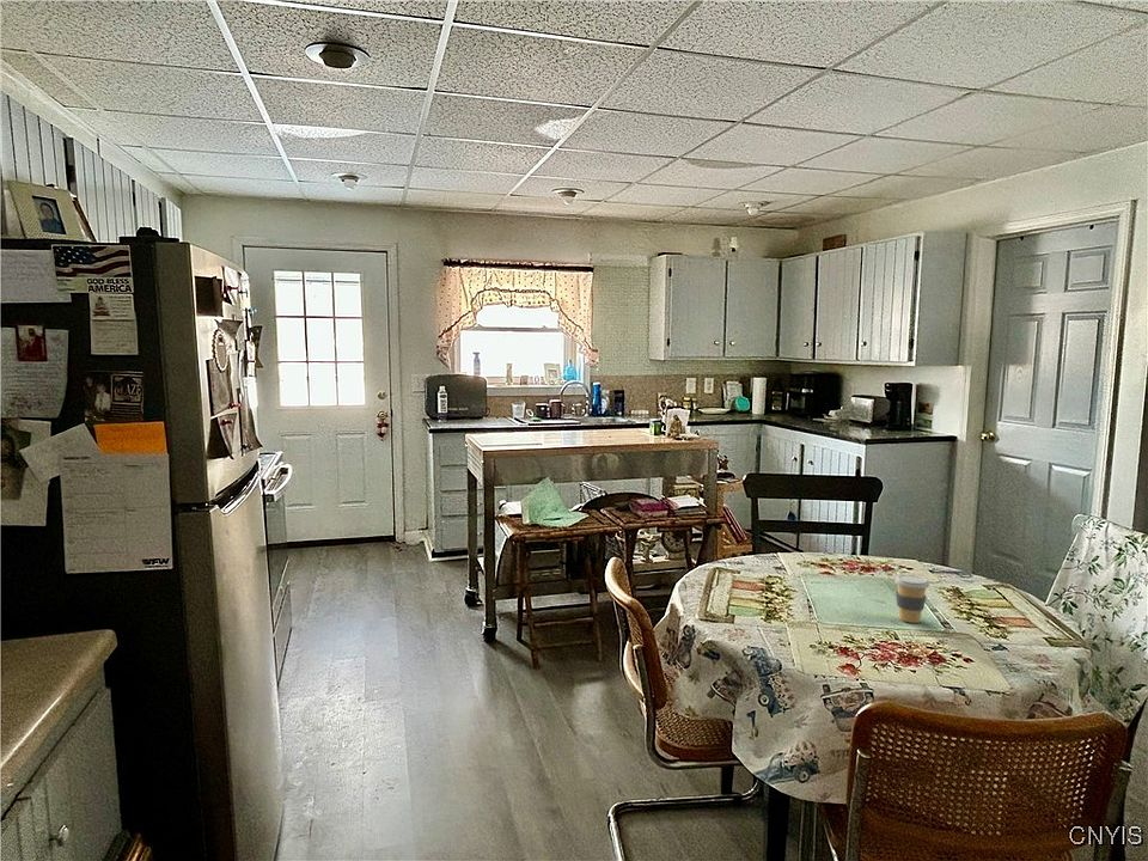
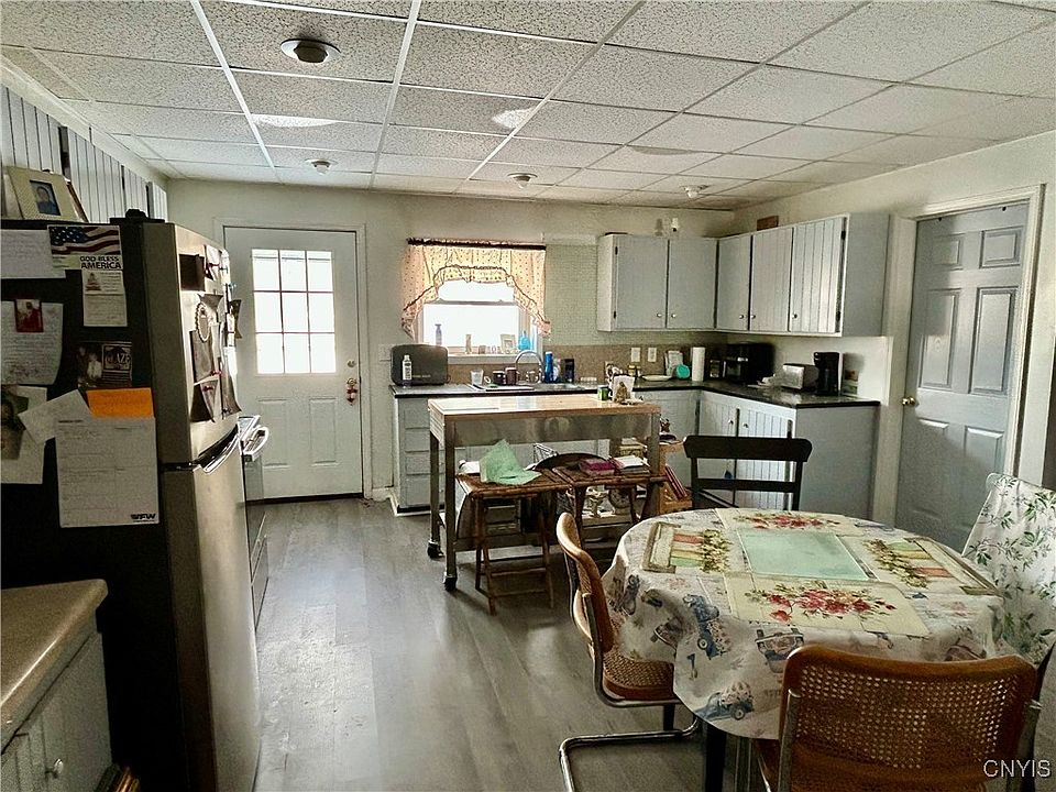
- coffee cup [893,574,930,624]
